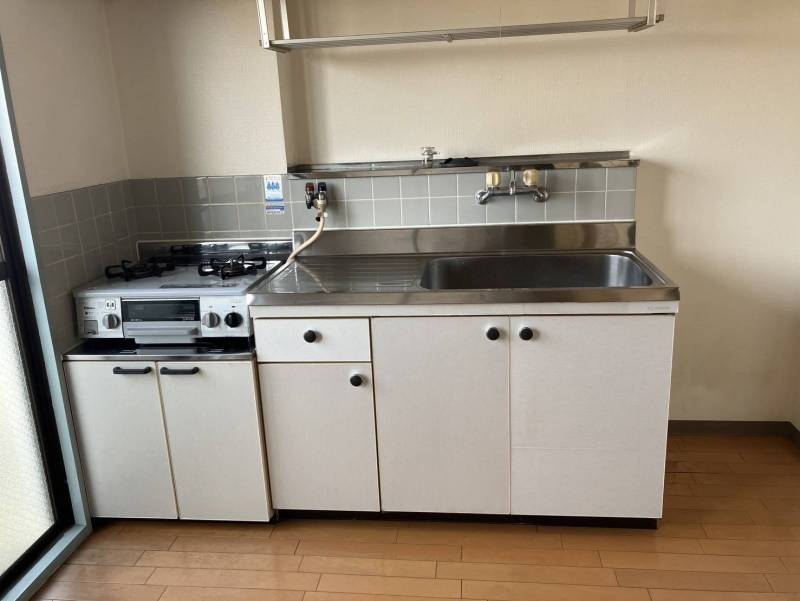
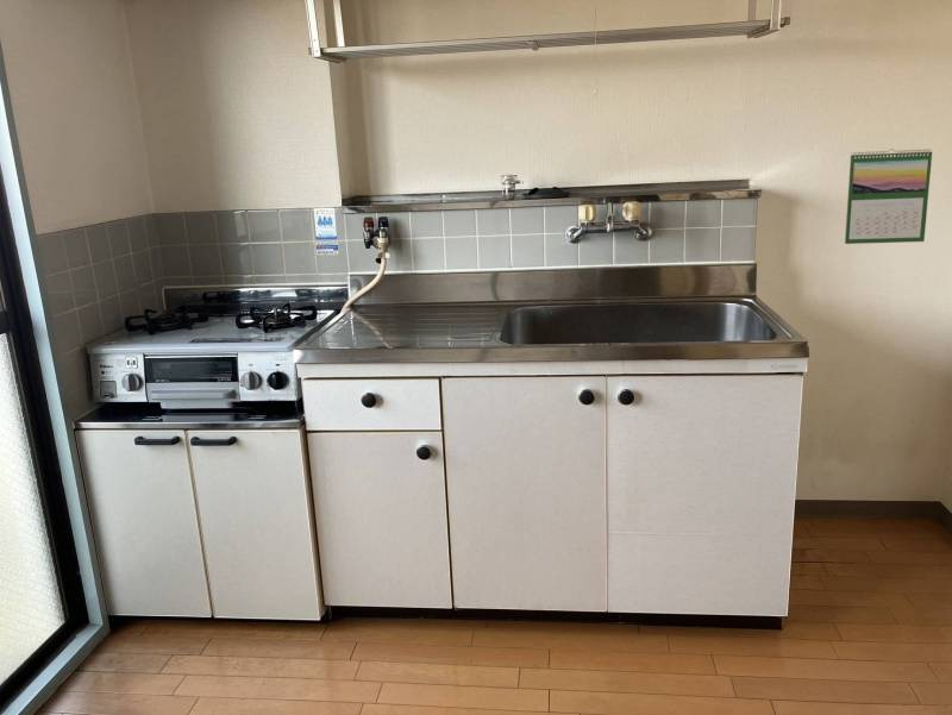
+ calendar [844,148,933,245]
